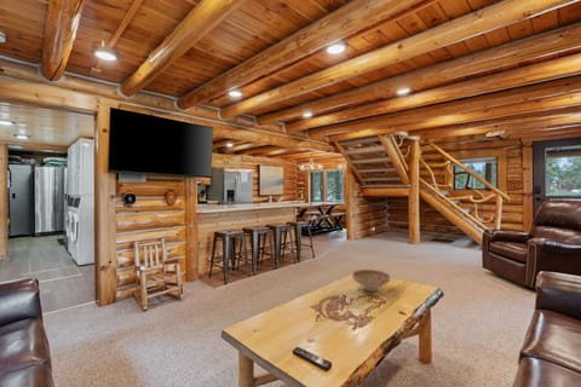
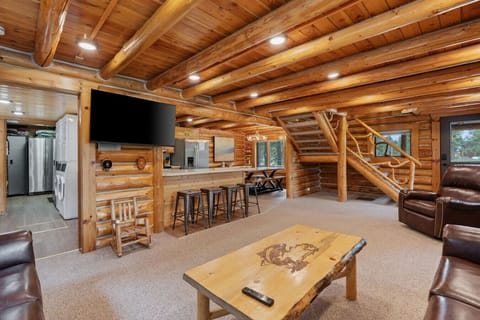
- decorative bowl [351,268,391,293]
